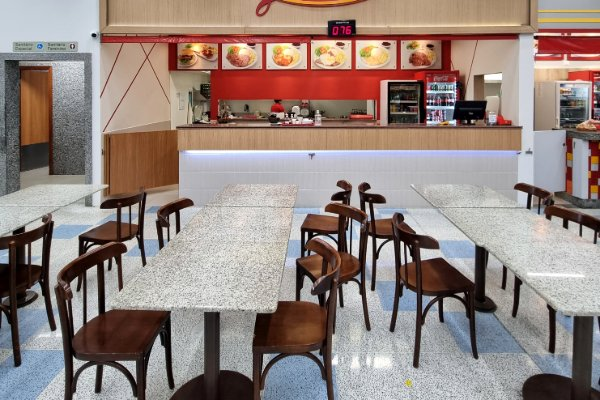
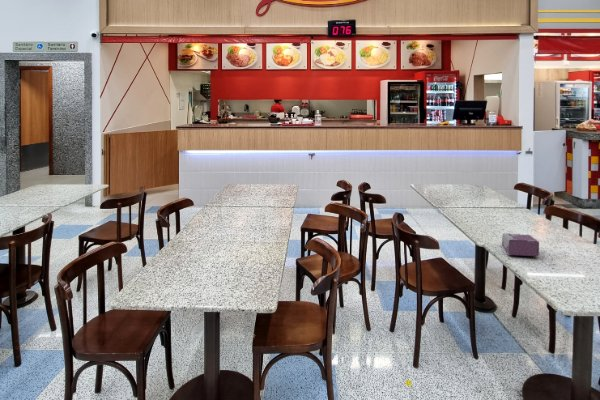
+ tissue box [501,232,540,257]
